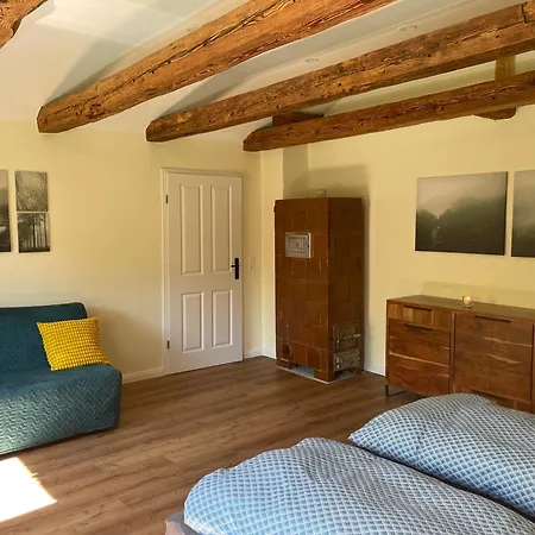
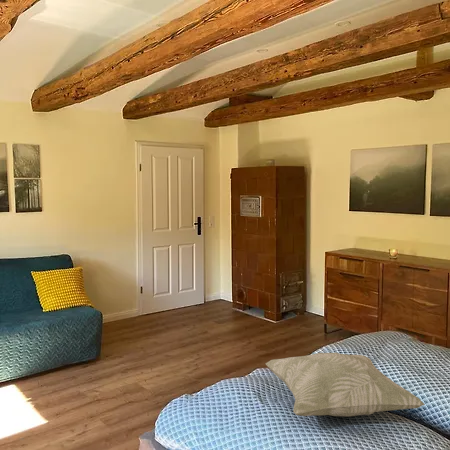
+ decorative pillow [265,352,426,417]
